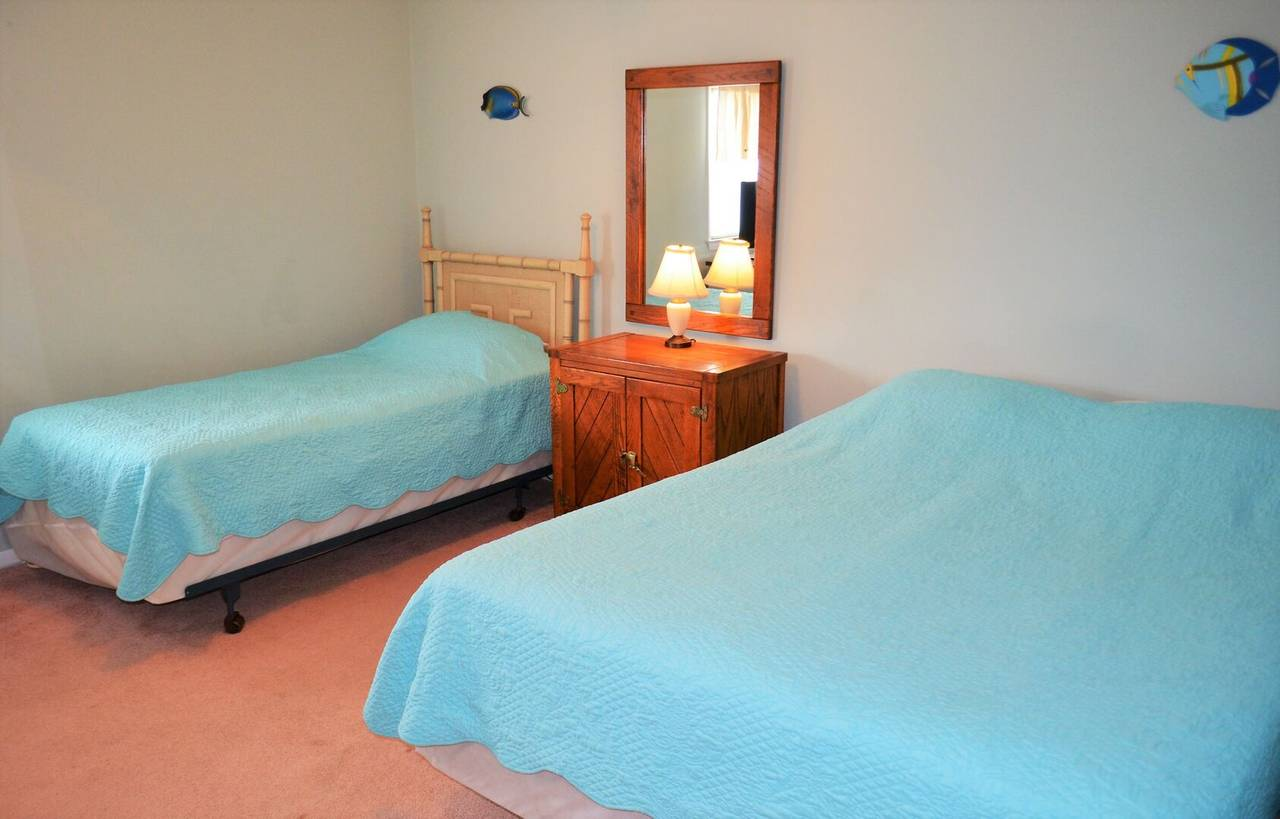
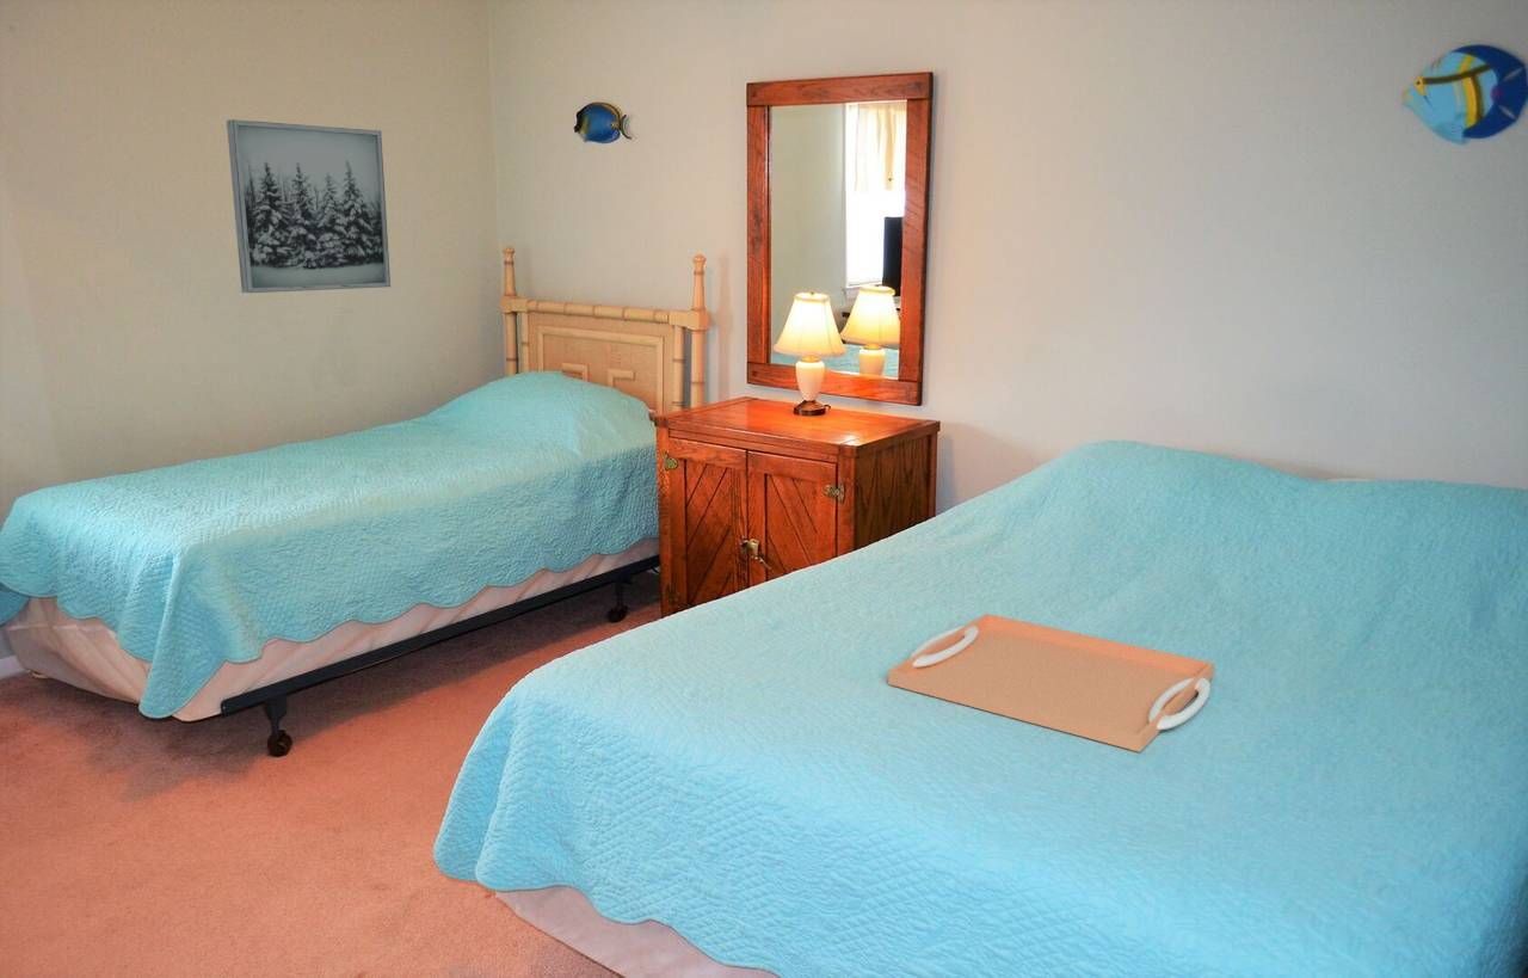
+ serving tray [887,613,1215,754]
+ wall art [226,118,392,294]
